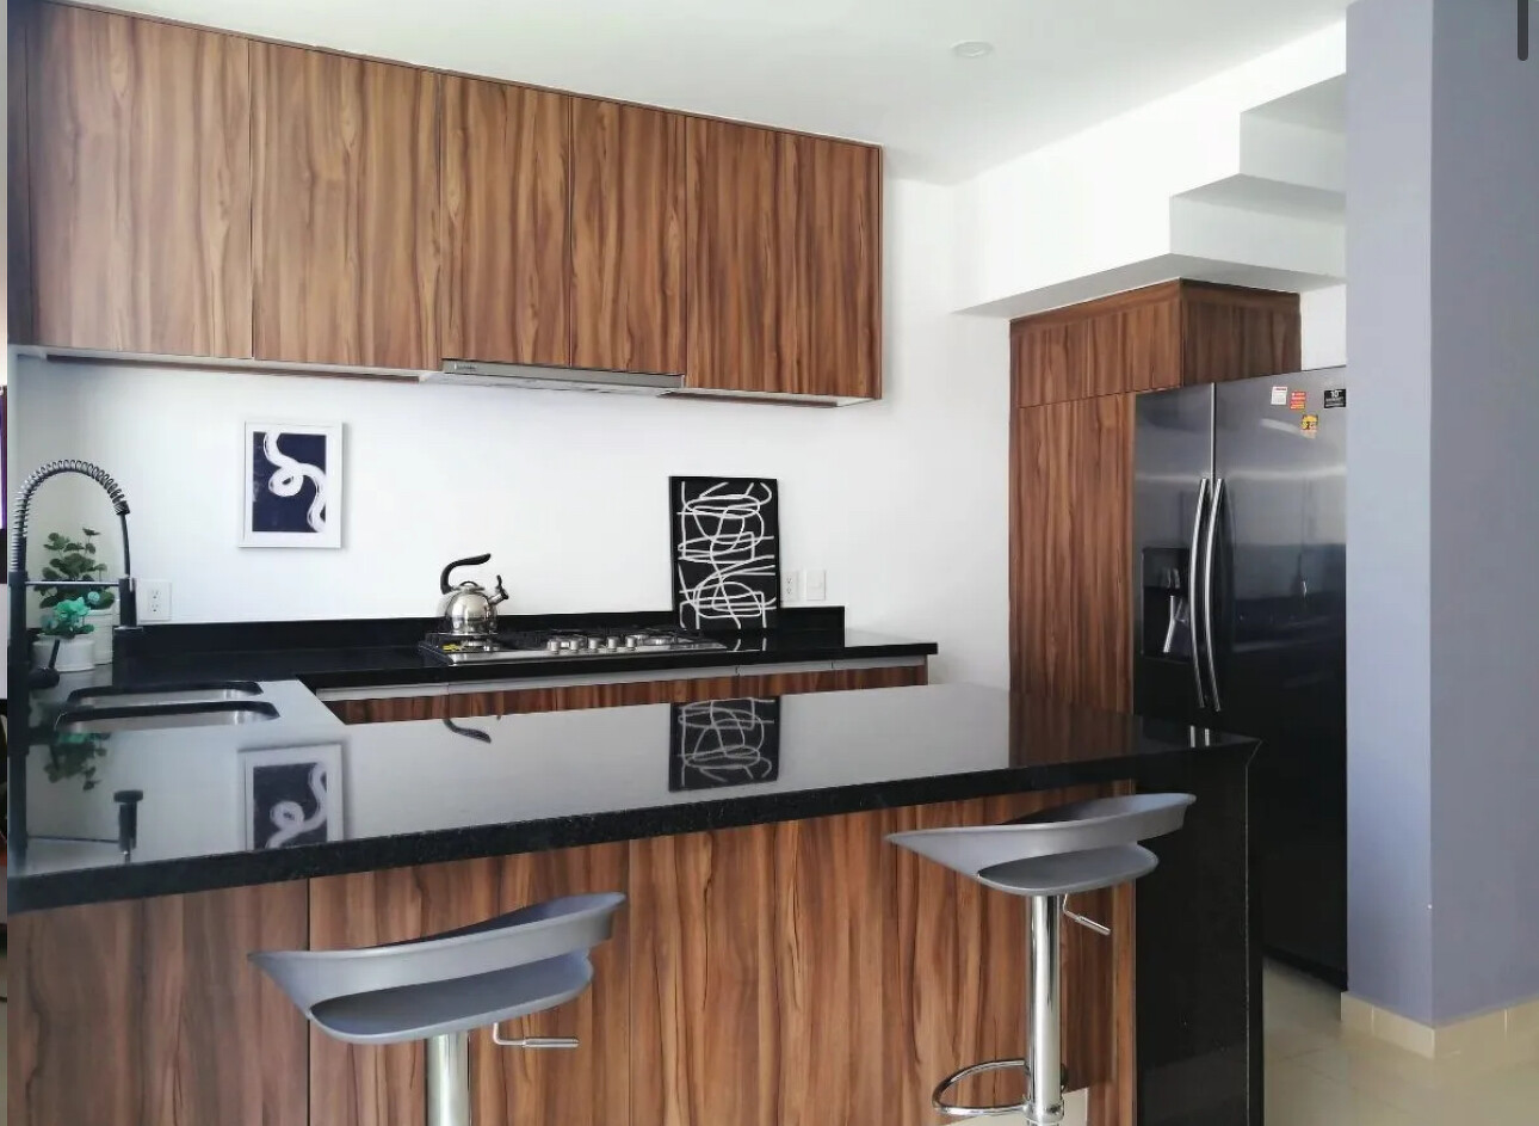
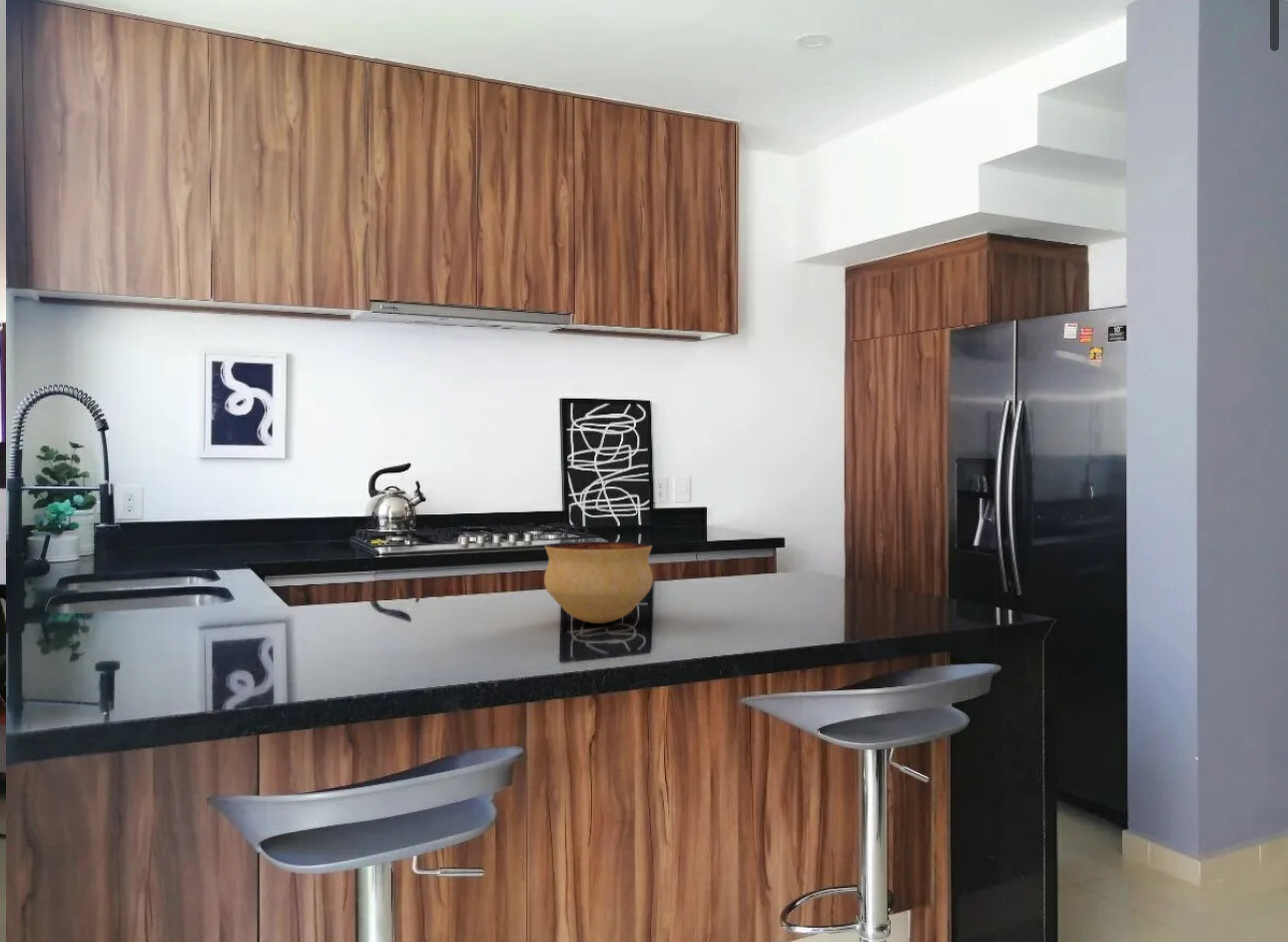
+ bowl [543,540,654,624]
